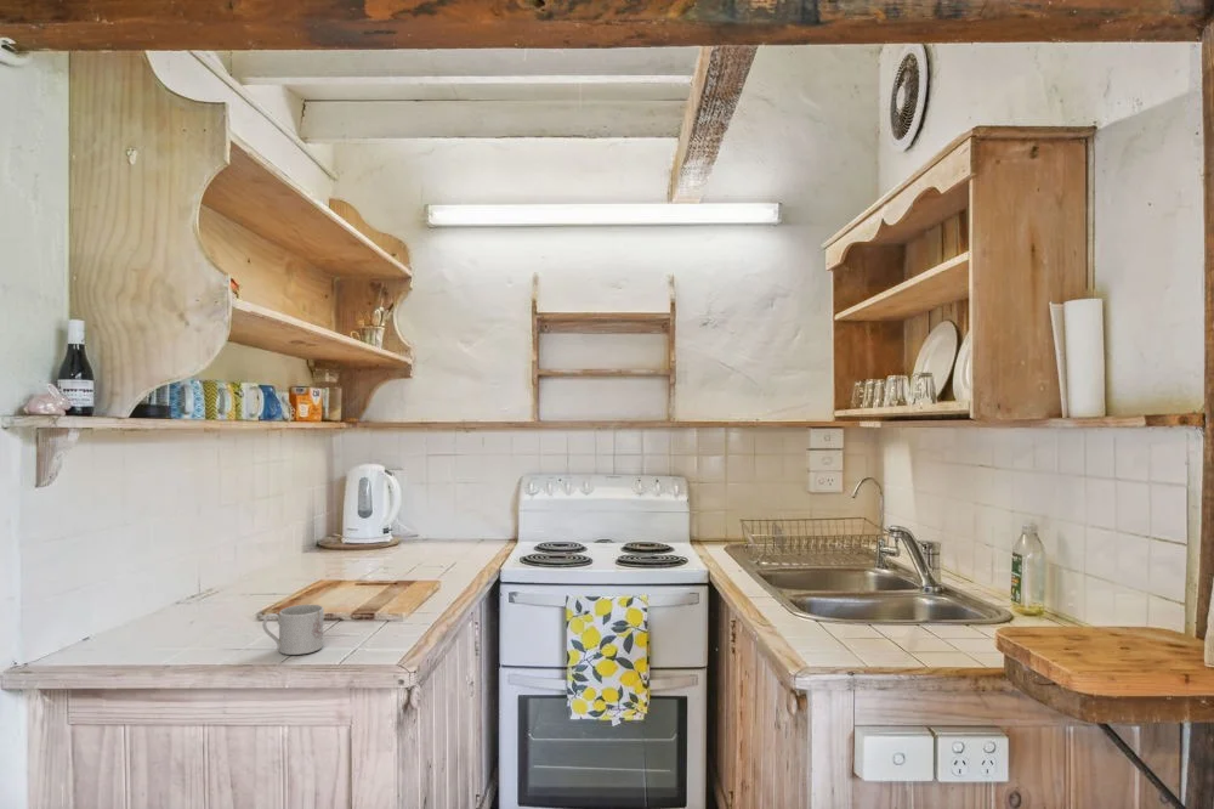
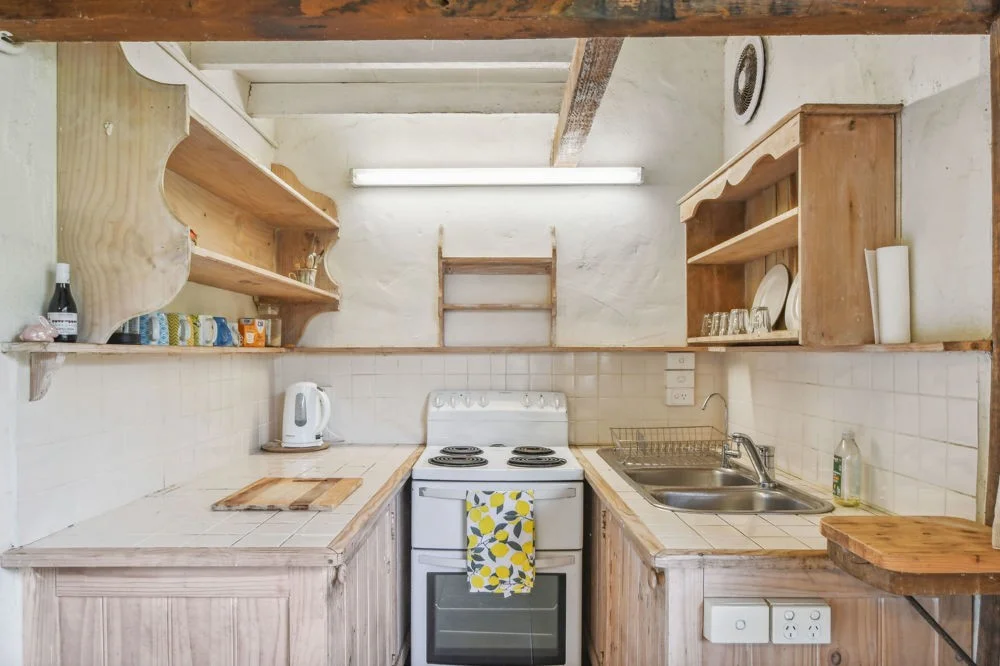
- mug [261,604,325,656]
